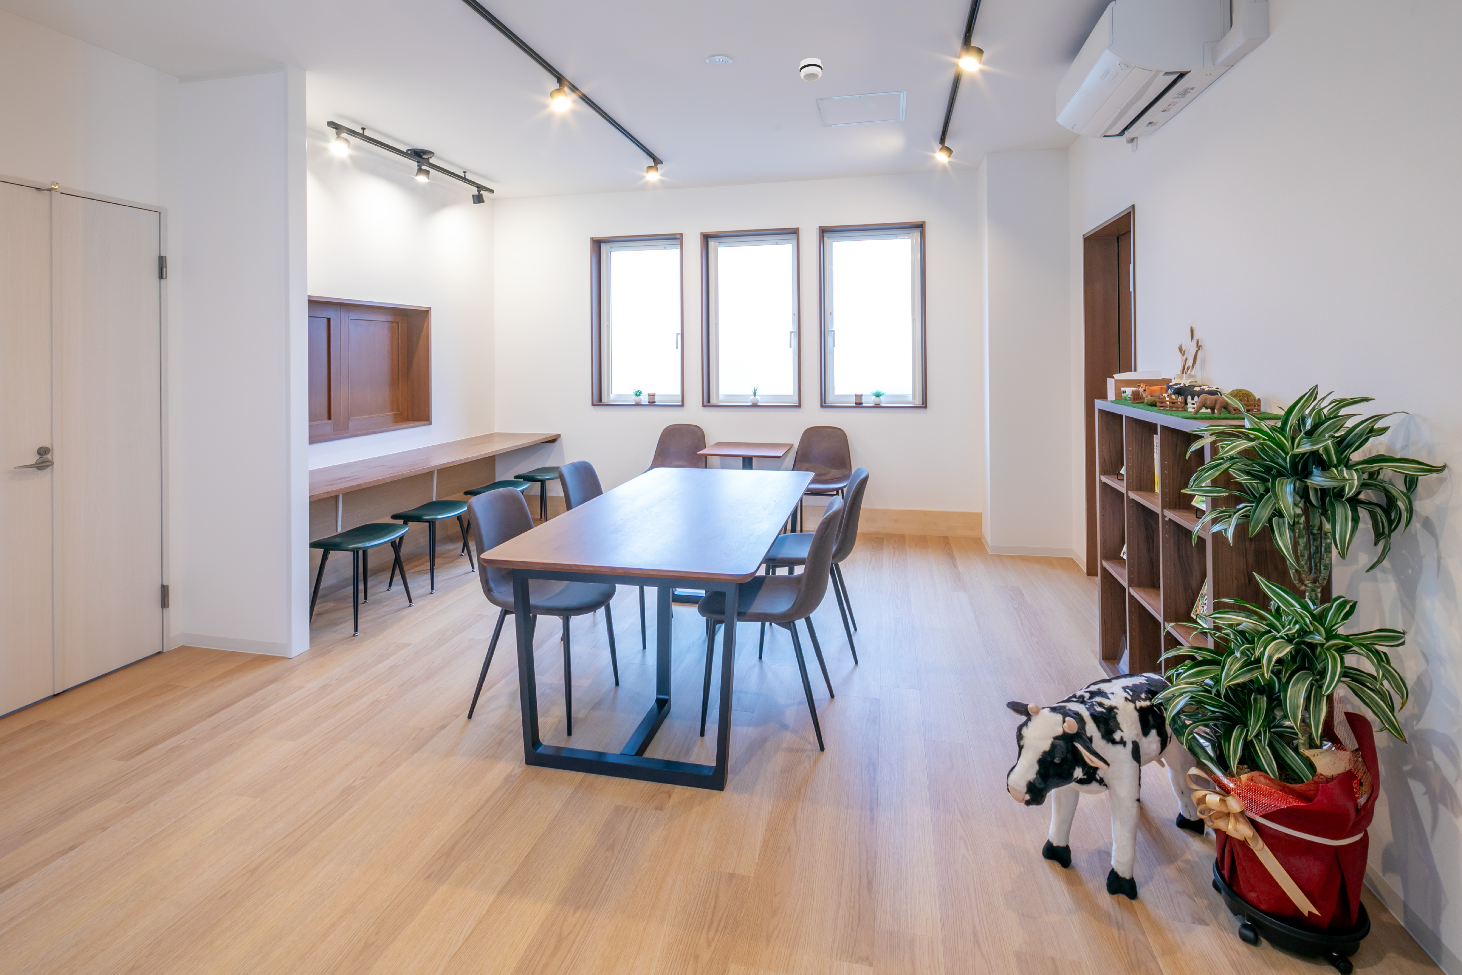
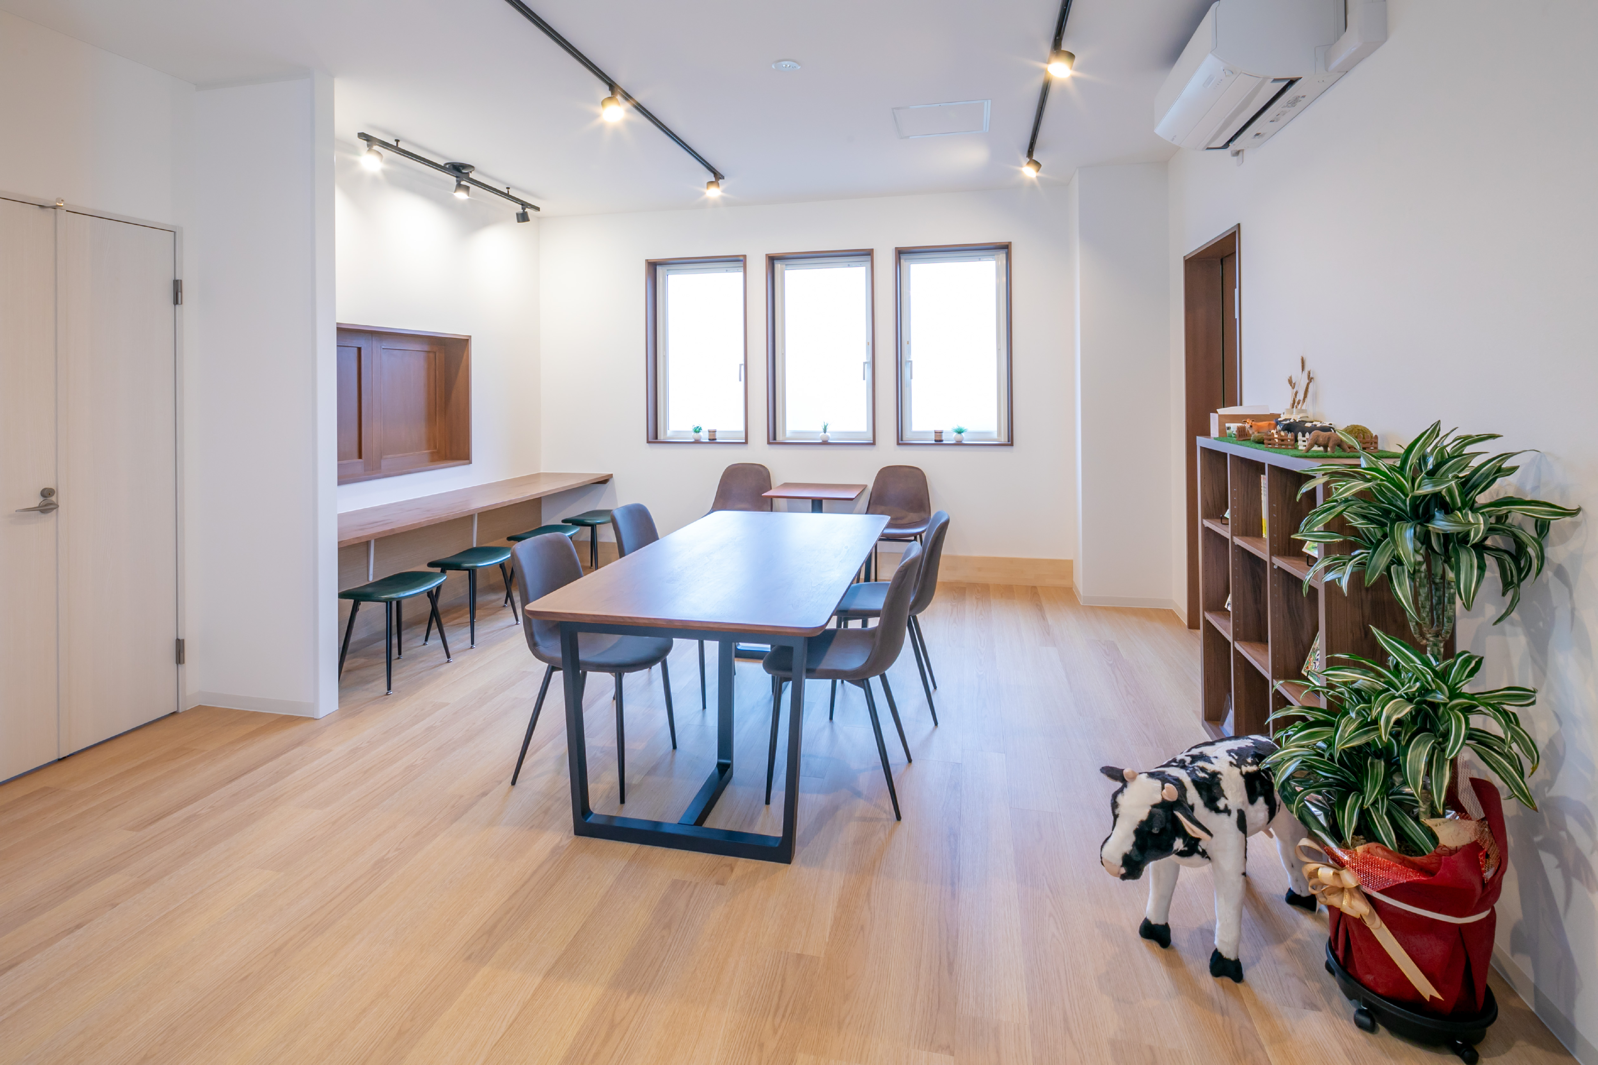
- smoke detector [798,58,823,82]
